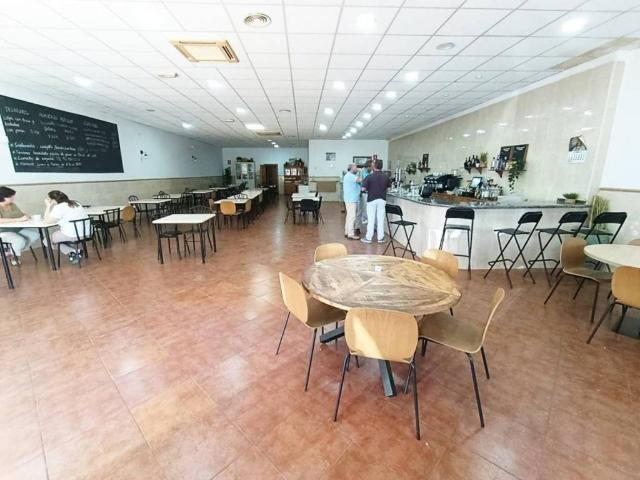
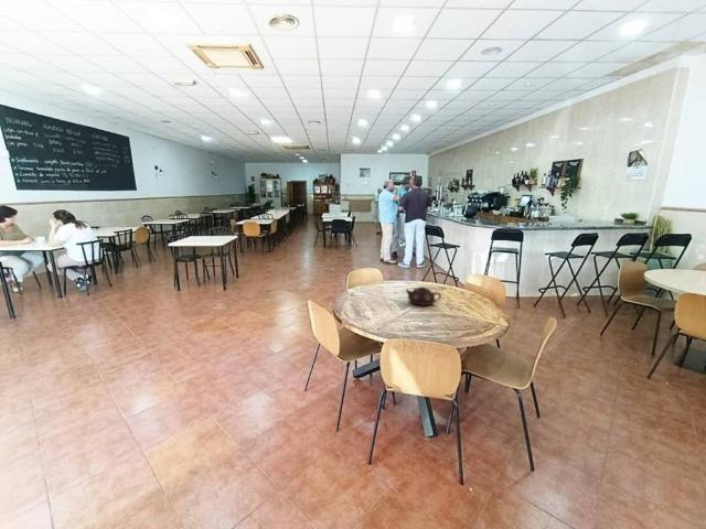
+ teapot [405,285,442,306]
